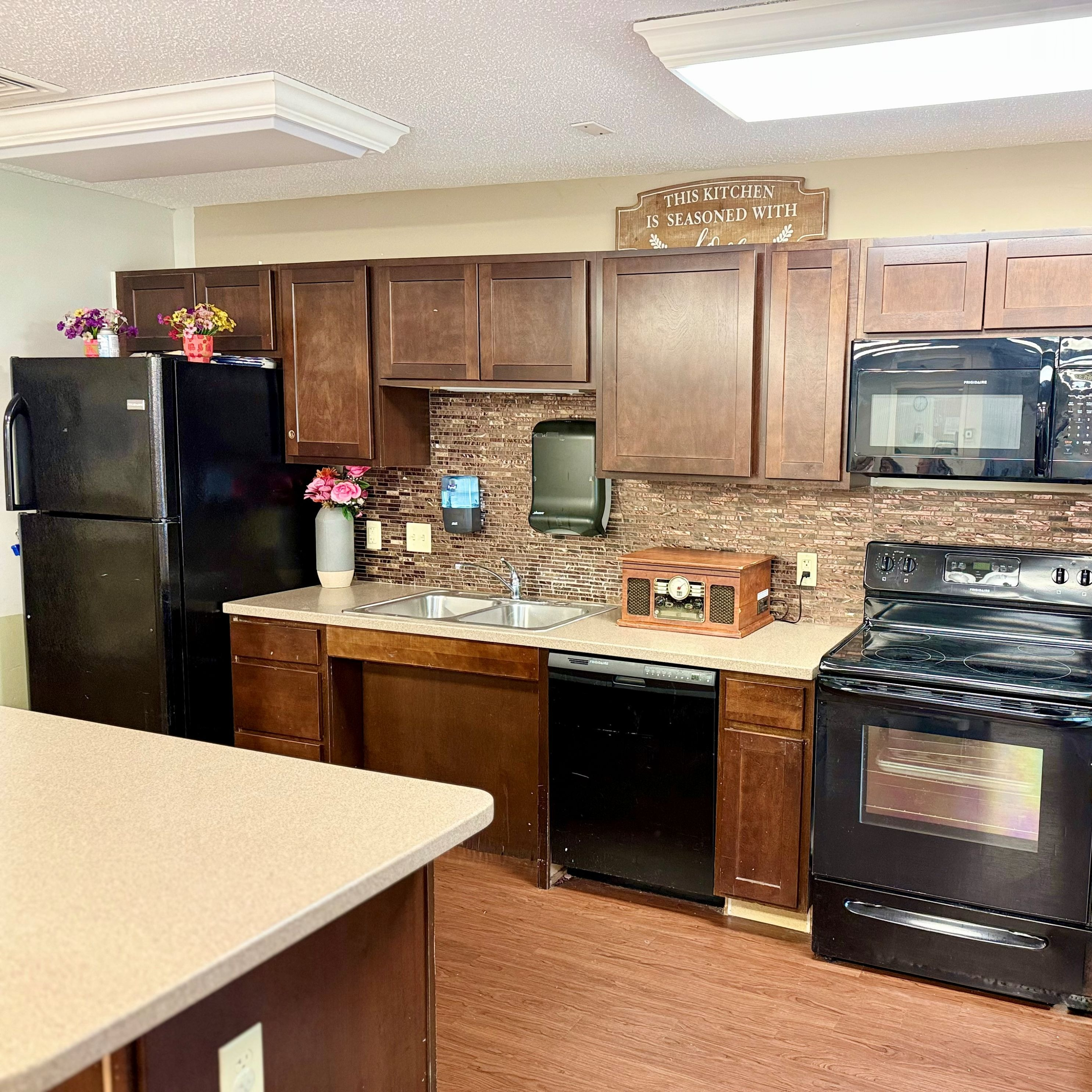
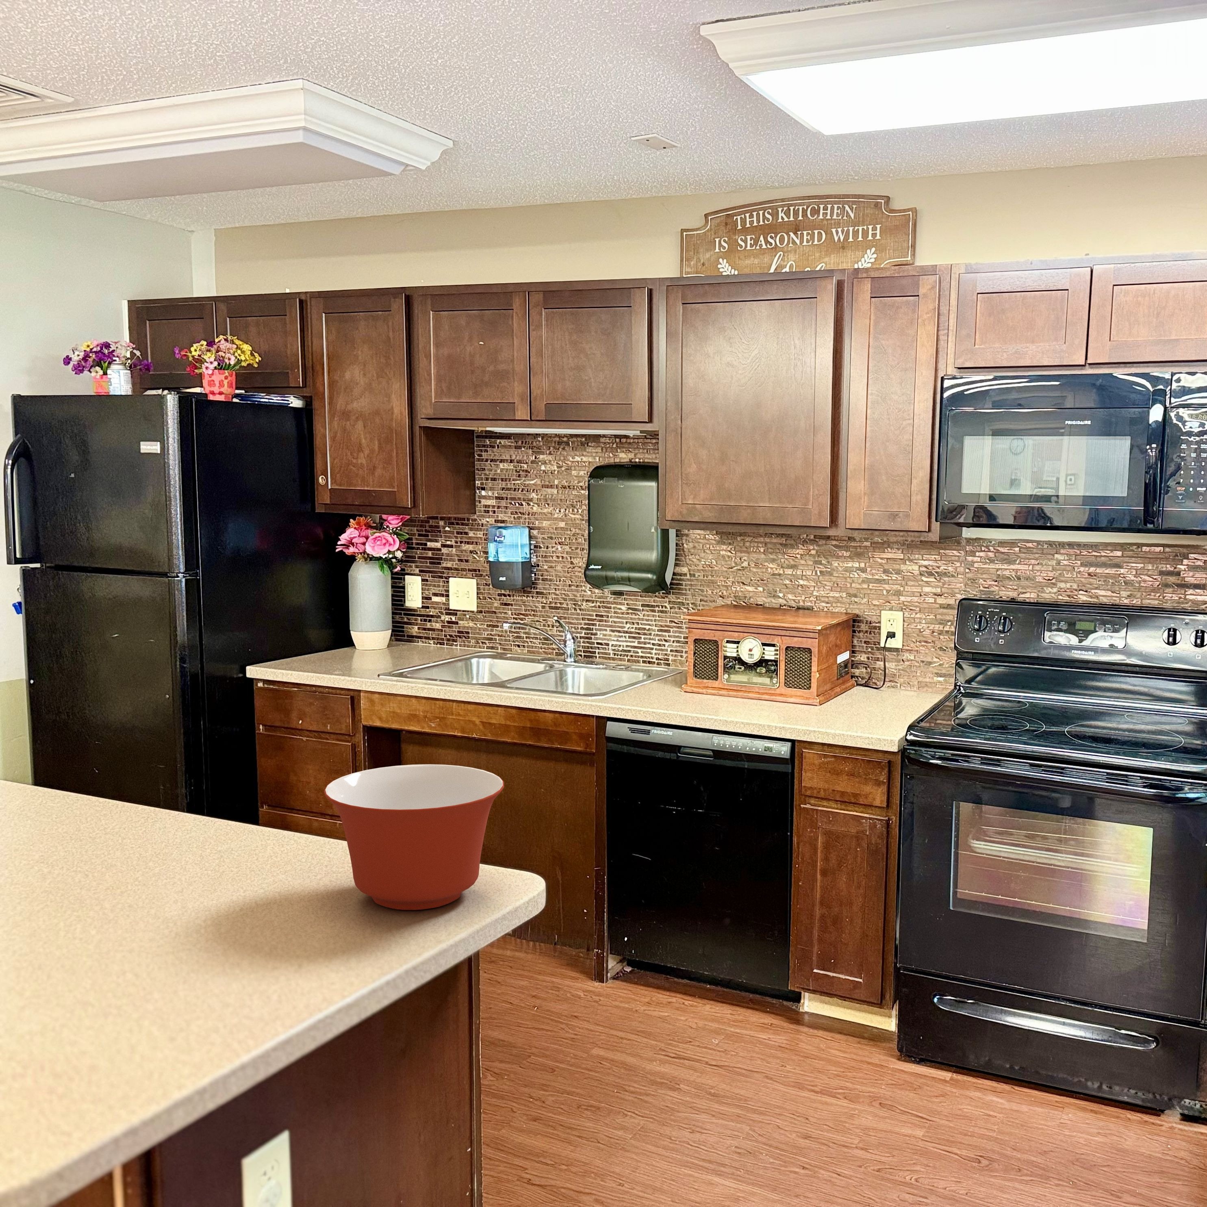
+ mixing bowl [324,764,504,911]
